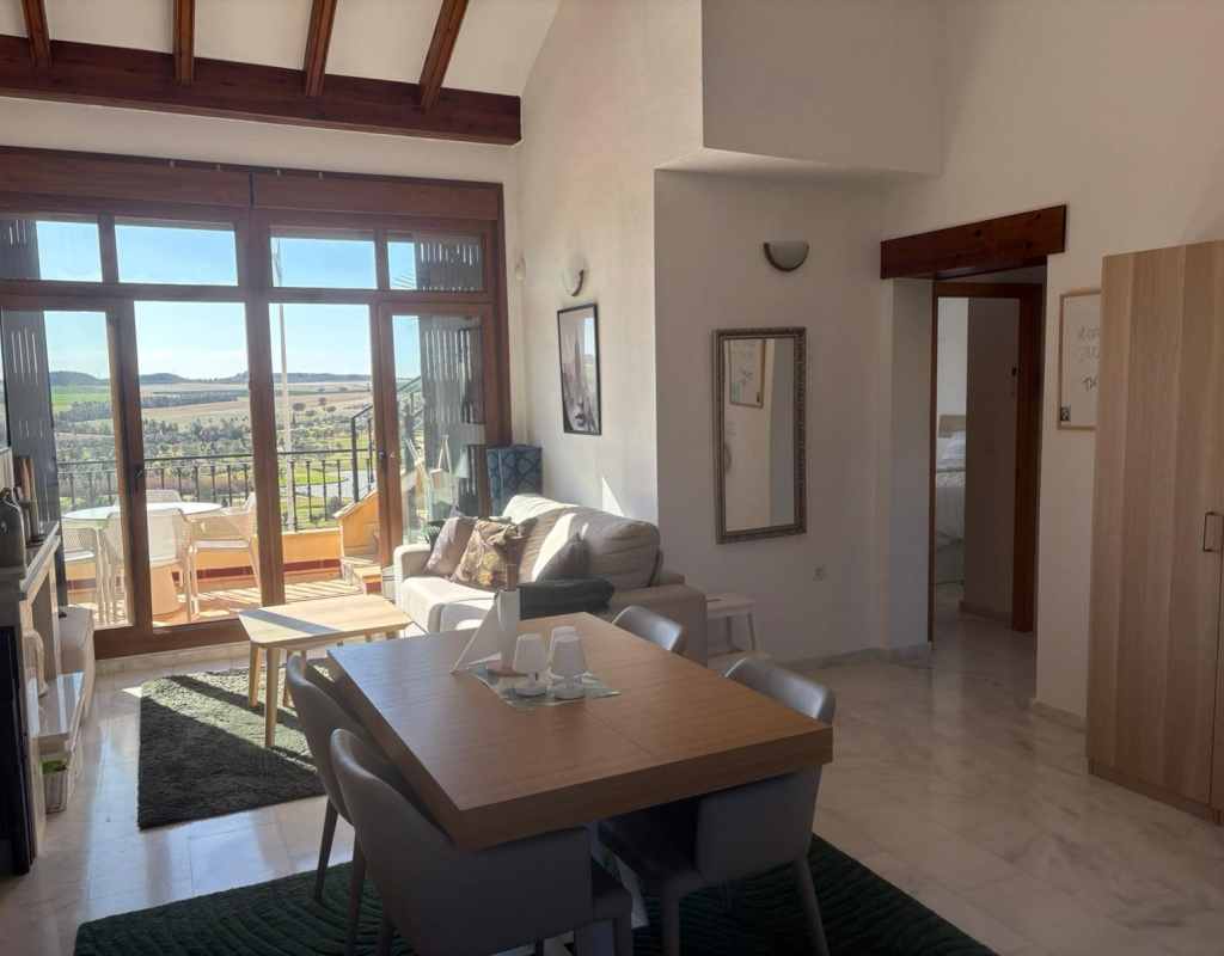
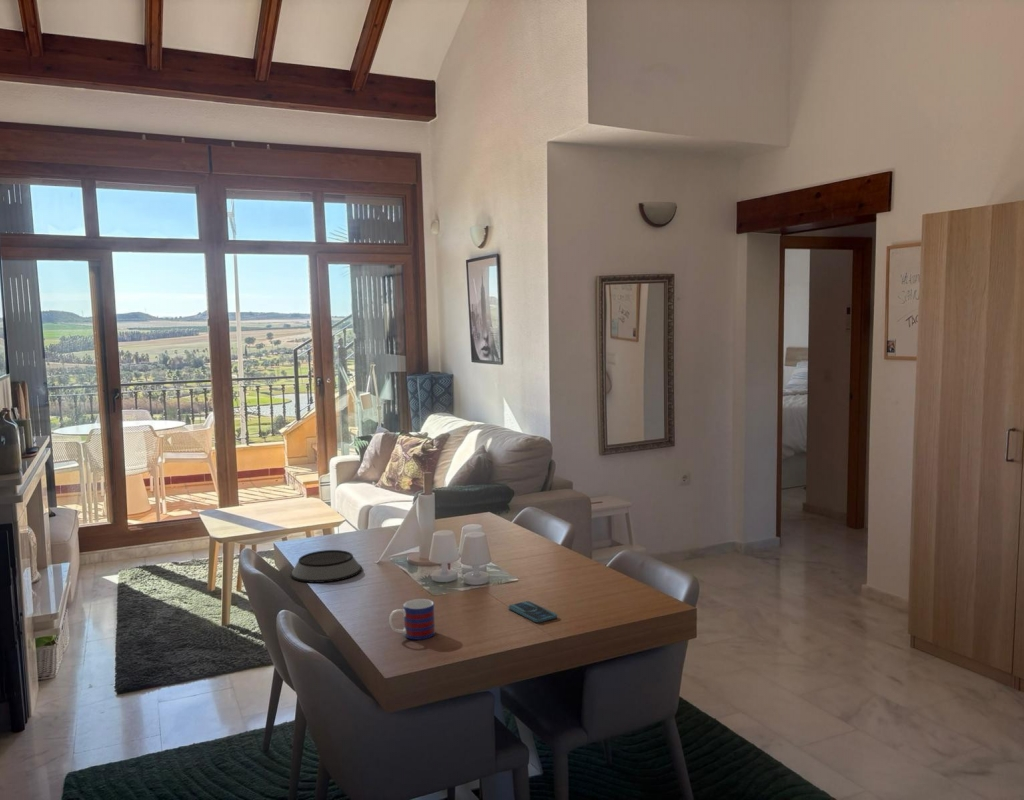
+ mug [388,598,436,641]
+ smartphone [508,600,558,623]
+ bowl [289,549,363,584]
